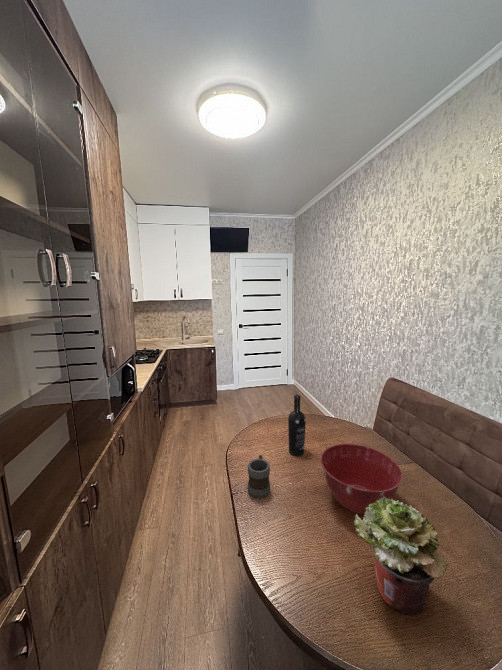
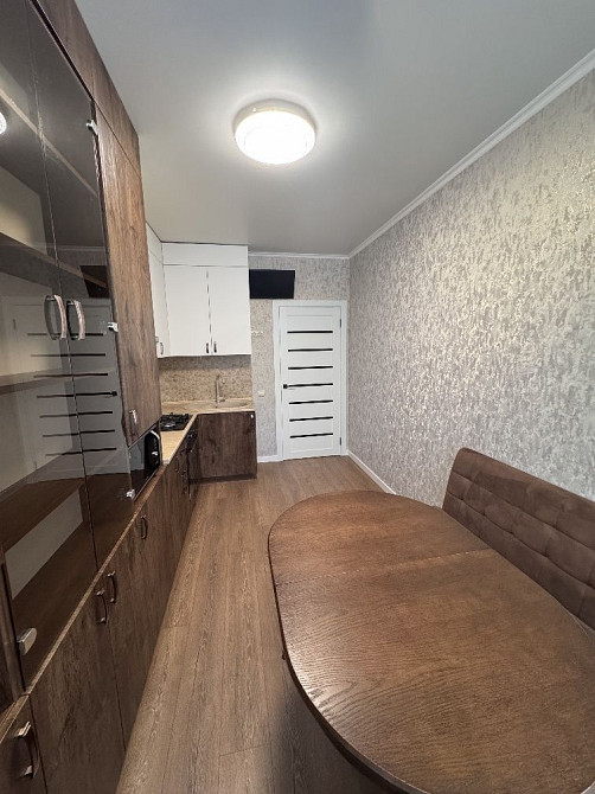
- potted plant [353,497,449,616]
- wine bottle [287,394,307,457]
- mug [247,454,271,499]
- mixing bowl [320,443,403,516]
